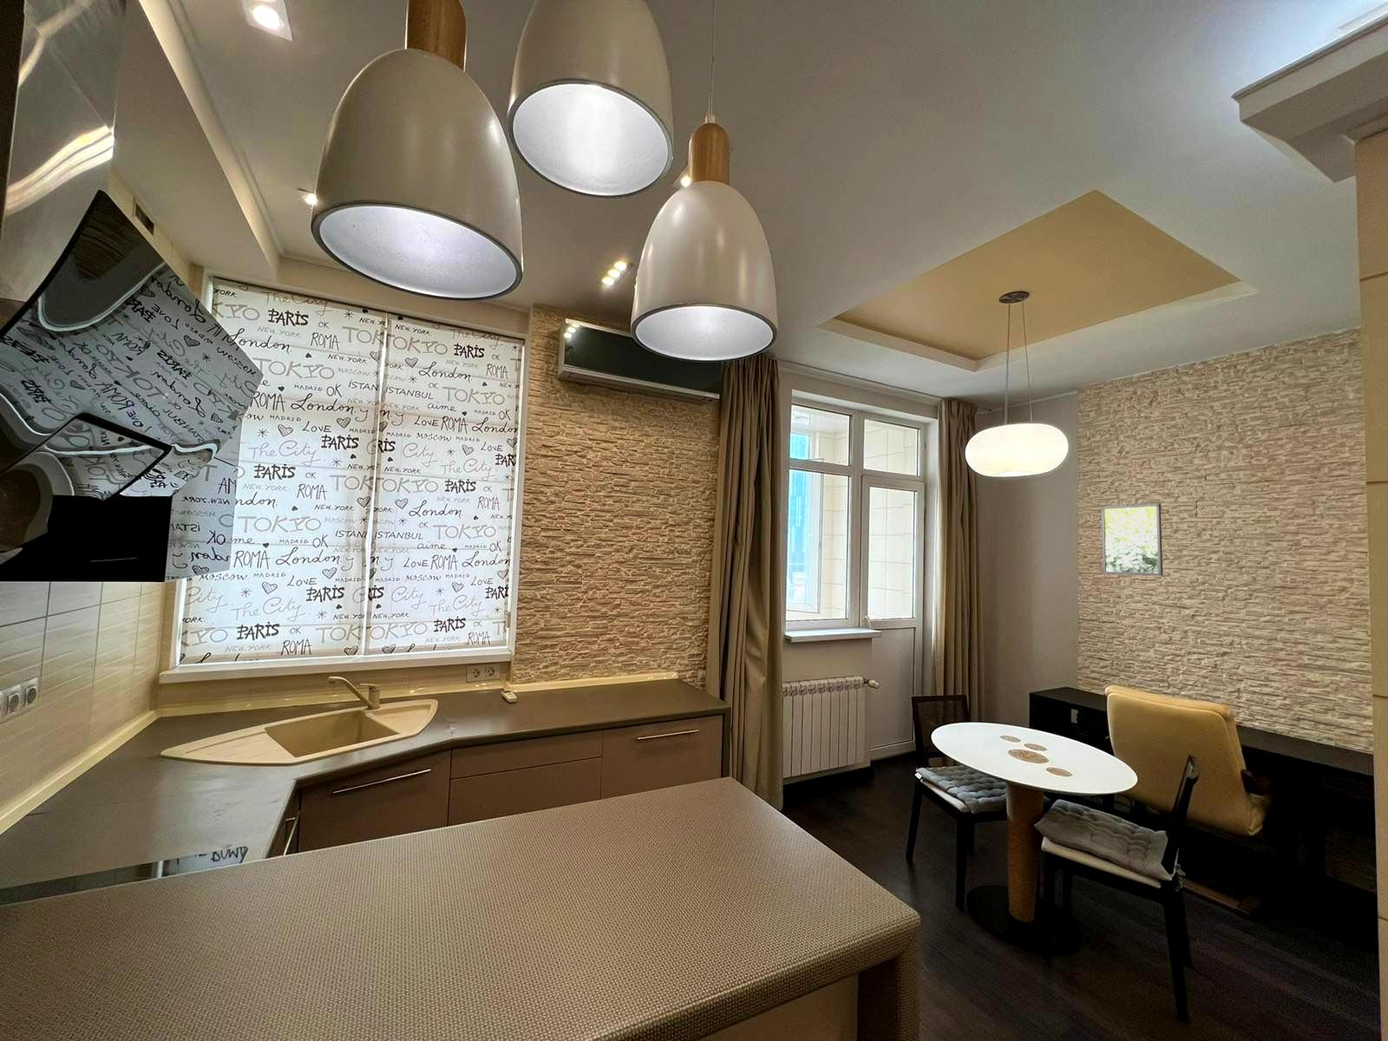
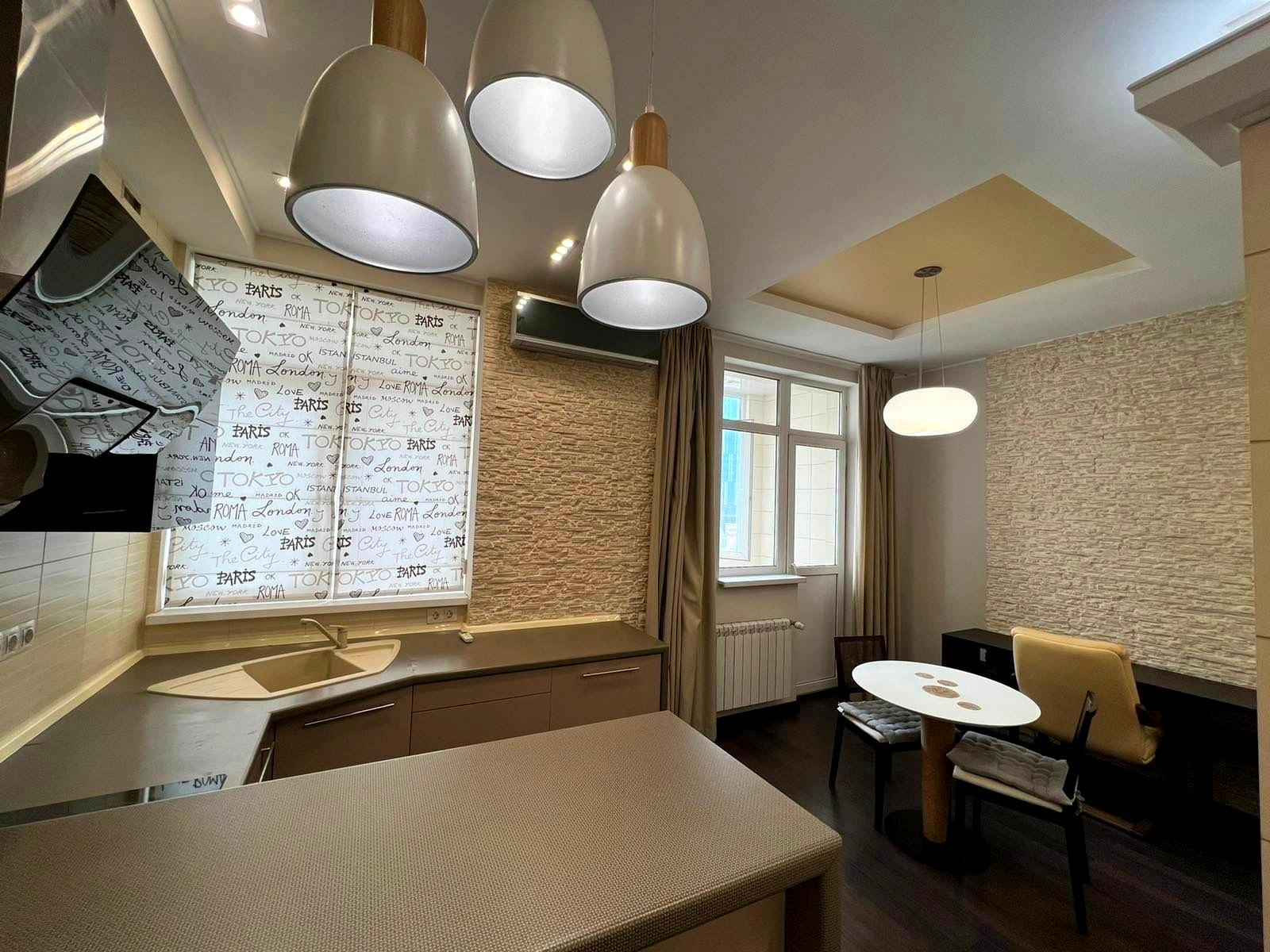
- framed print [1101,502,1163,577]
